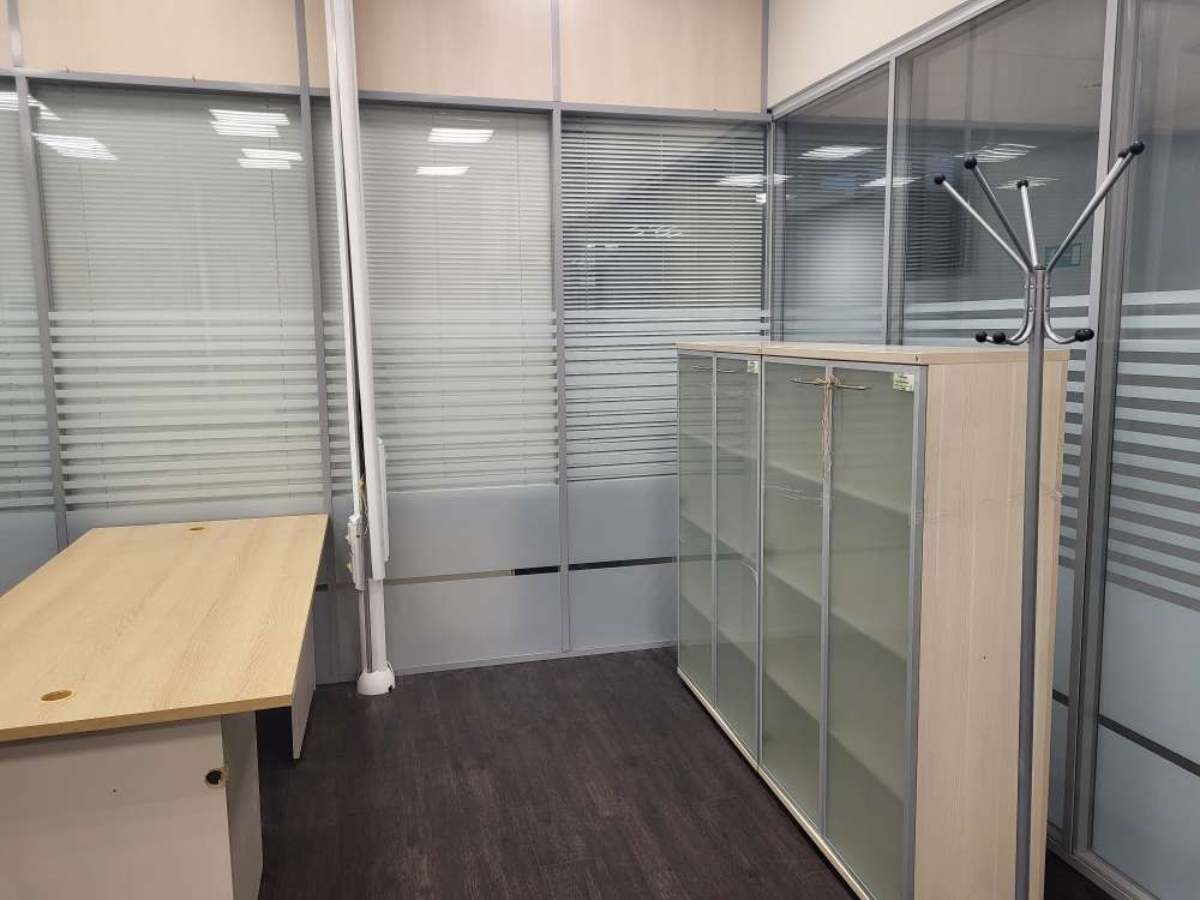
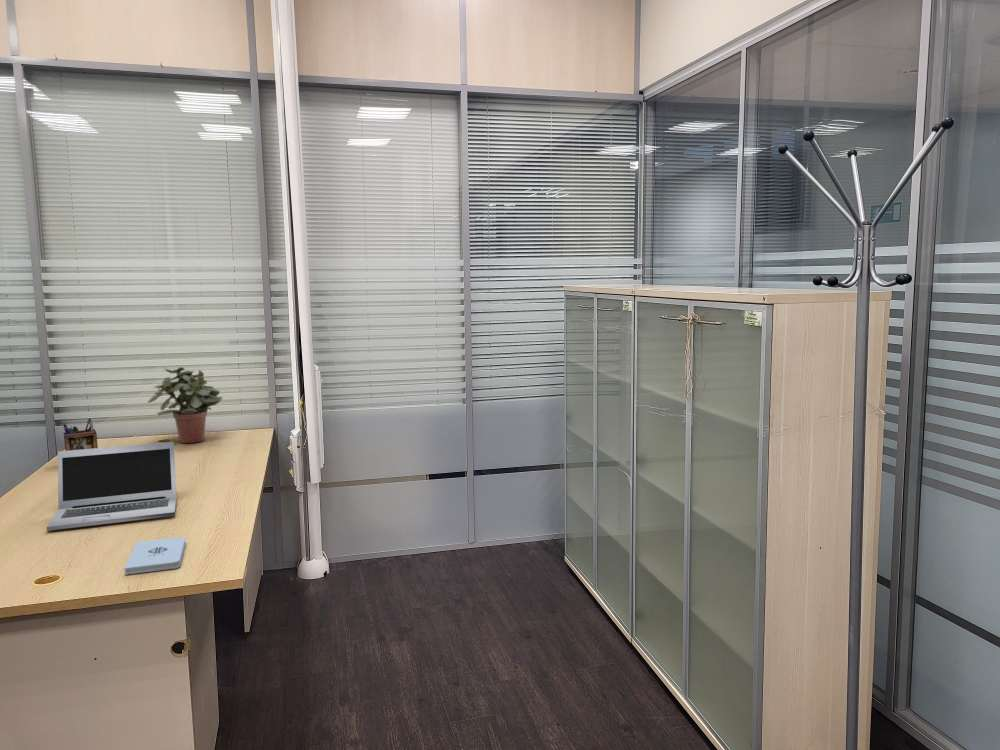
+ desk organizer [62,418,99,451]
+ notepad [124,536,187,576]
+ laptop [46,441,177,532]
+ potted plant [147,366,224,444]
